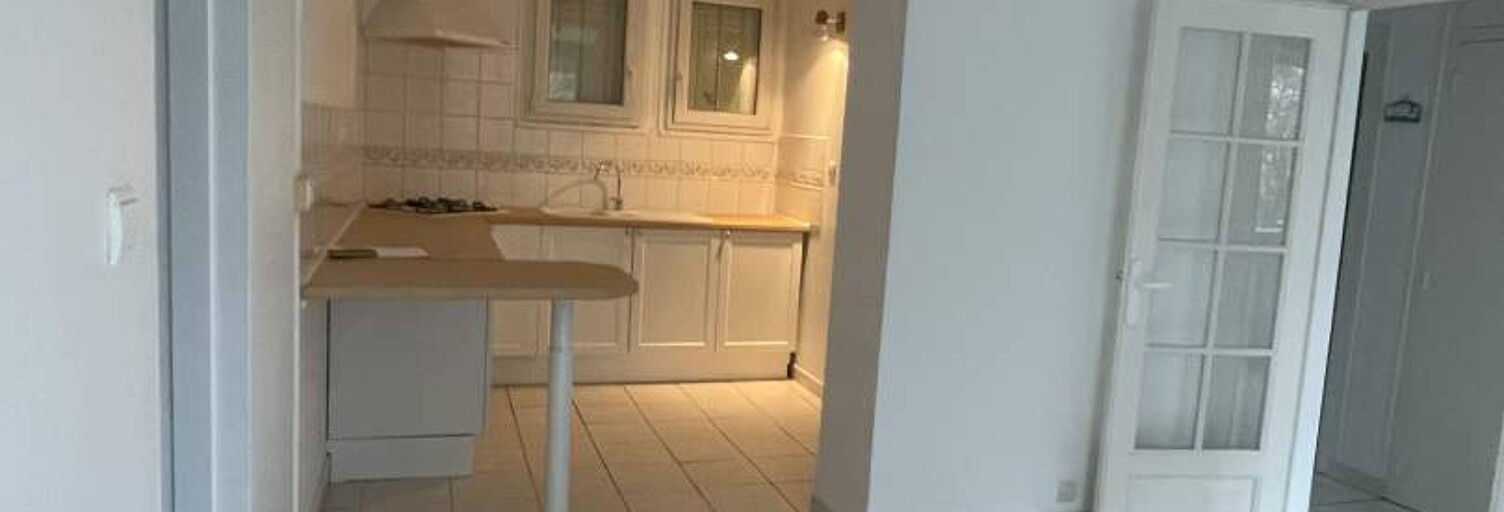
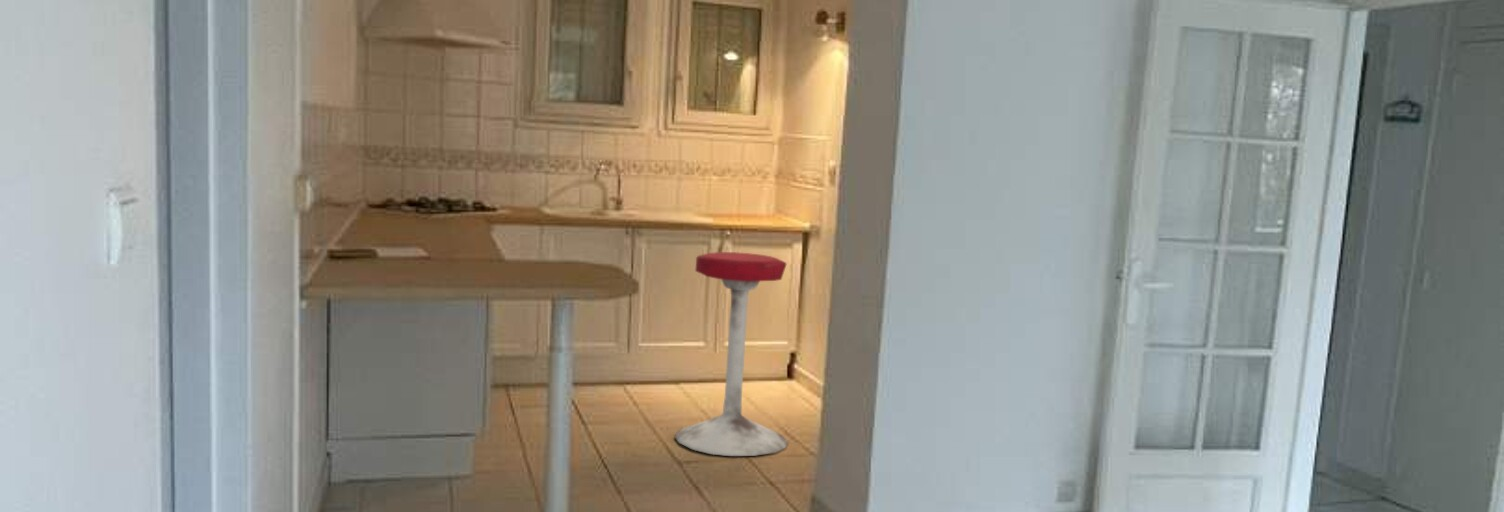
+ stool [673,251,789,457]
